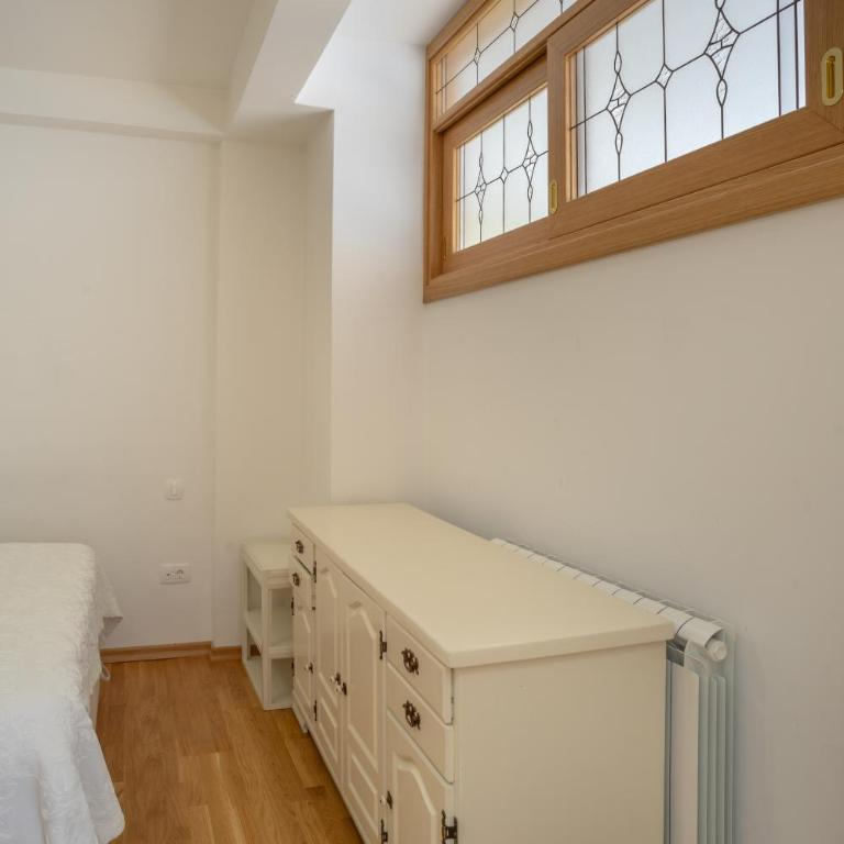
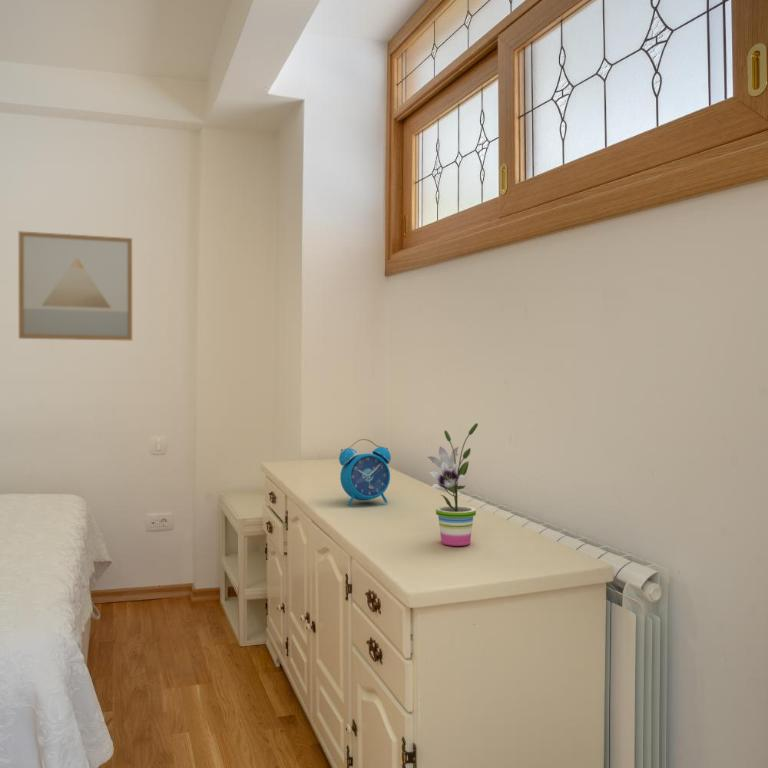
+ alarm clock [338,438,392,506]
+ potted plant [426,422,479,547]
+ wall art [18,230,133,341]
